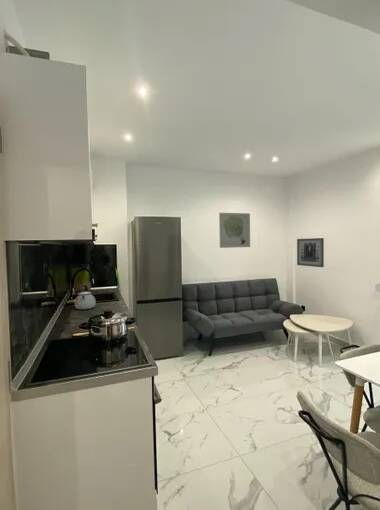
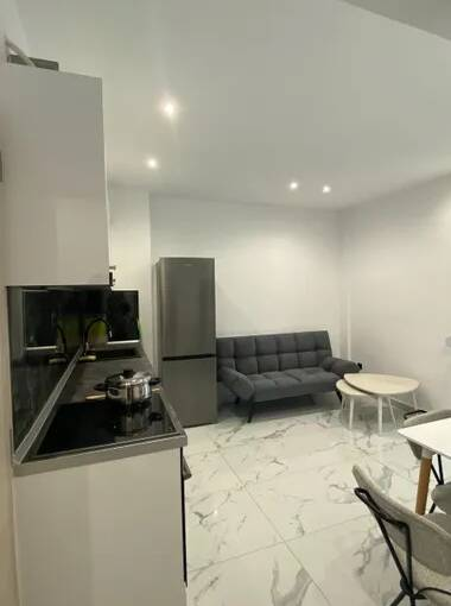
- wall art [218,212,251,249]
- wall art [296,237,325,268]
- kettle [74,284,97,310]
